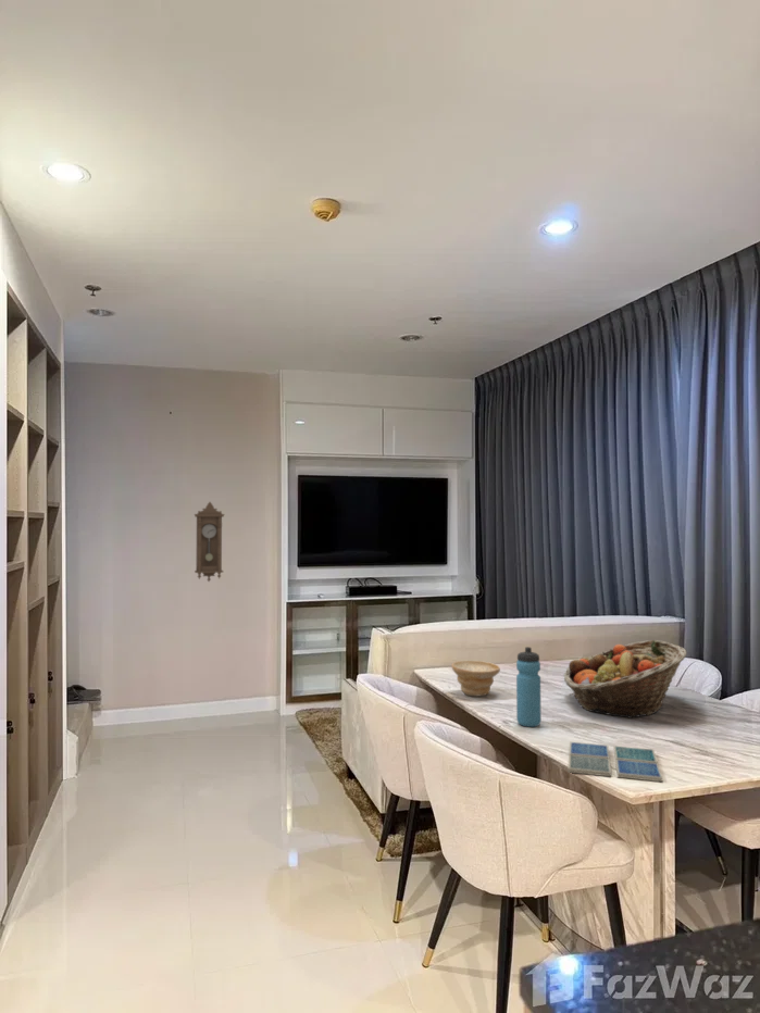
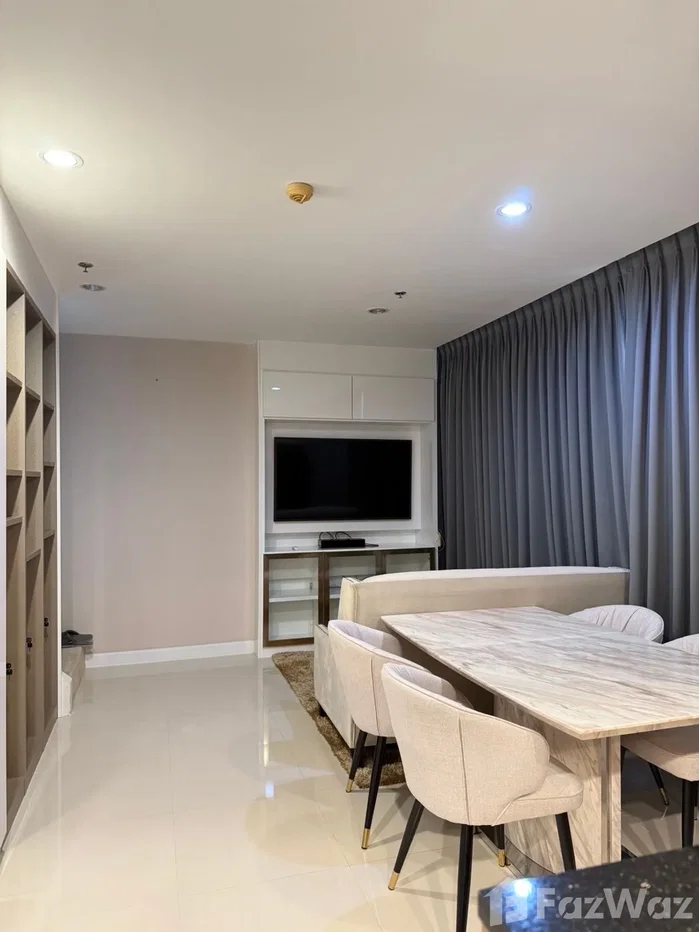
- water bottle [515,646,543,728]
- bowl [450,660,501,697]
- fruit basket [563,639,687,720]
- drink coaster [566,741,663,783]
- pendulum clock [194,501,225,583]
